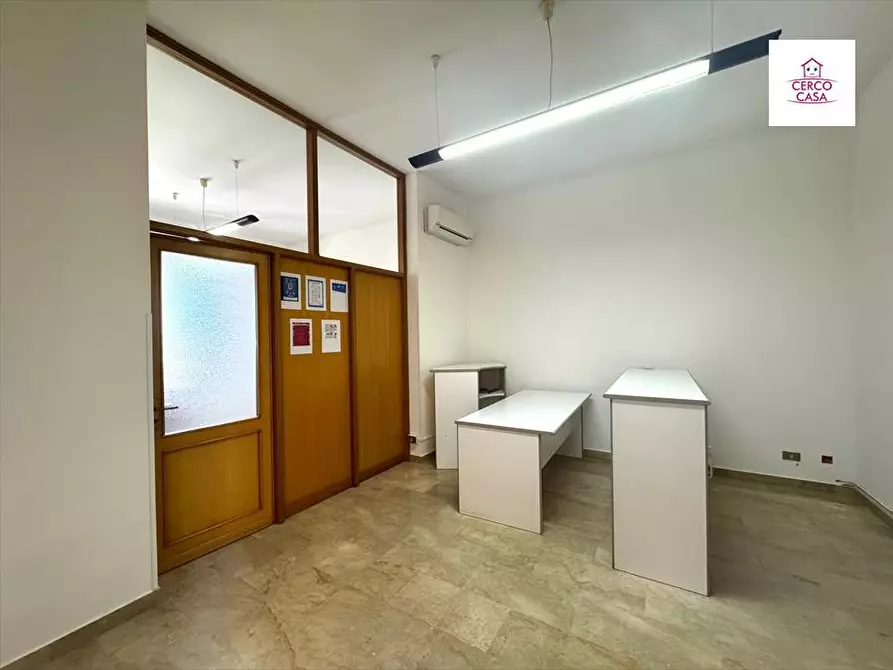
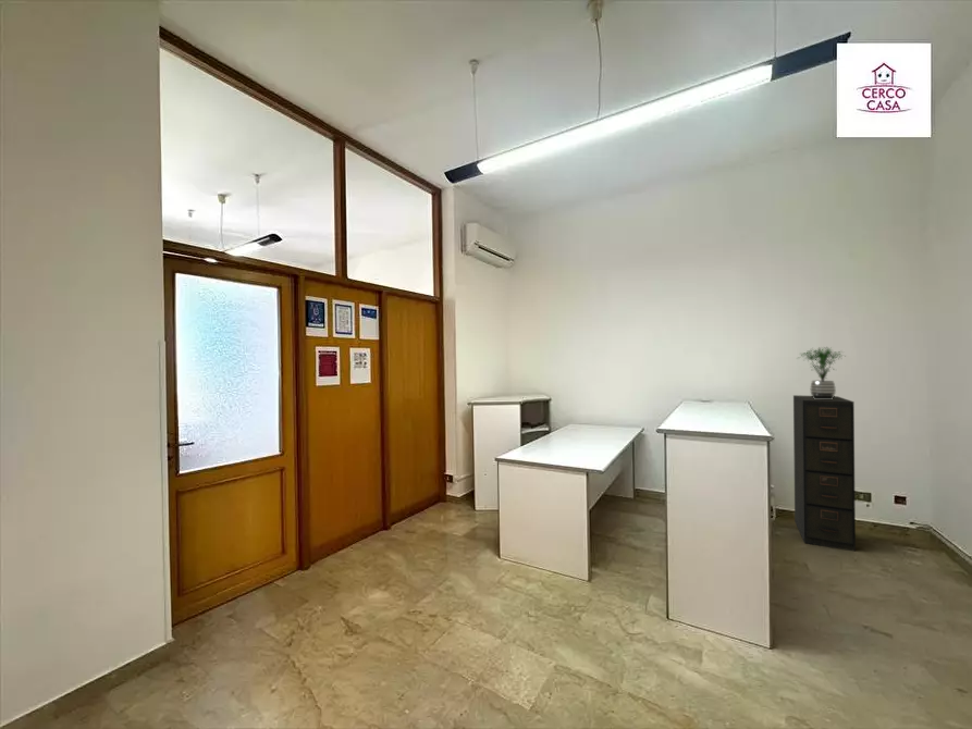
+ filing cabinet [792,394,857,553]
+ potted plant [796,346,848,399]
